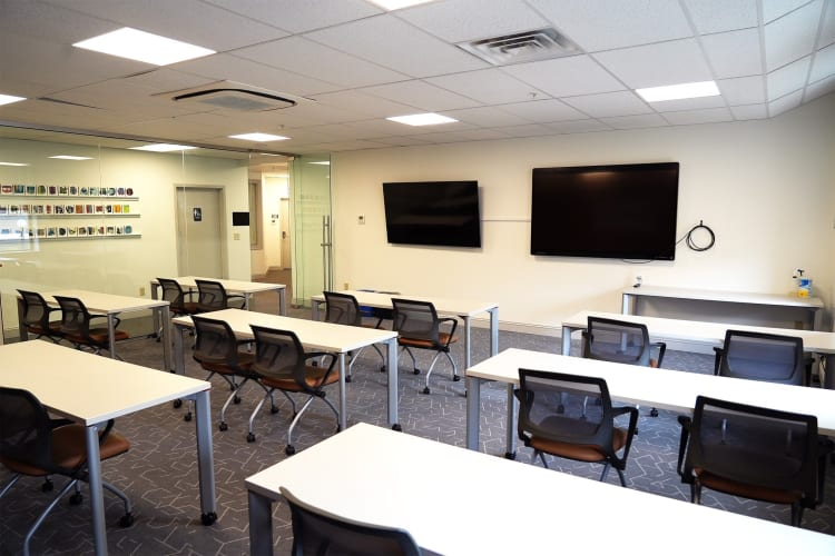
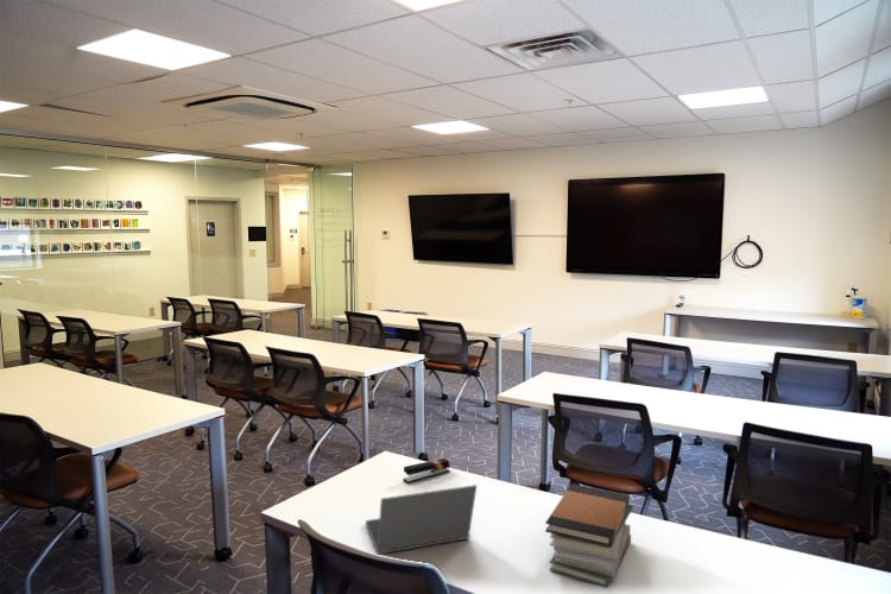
+ book stack [544,482,634,589]
+ stapler [403,457,451,485]
+ laptop computer [365,484,478,556]
